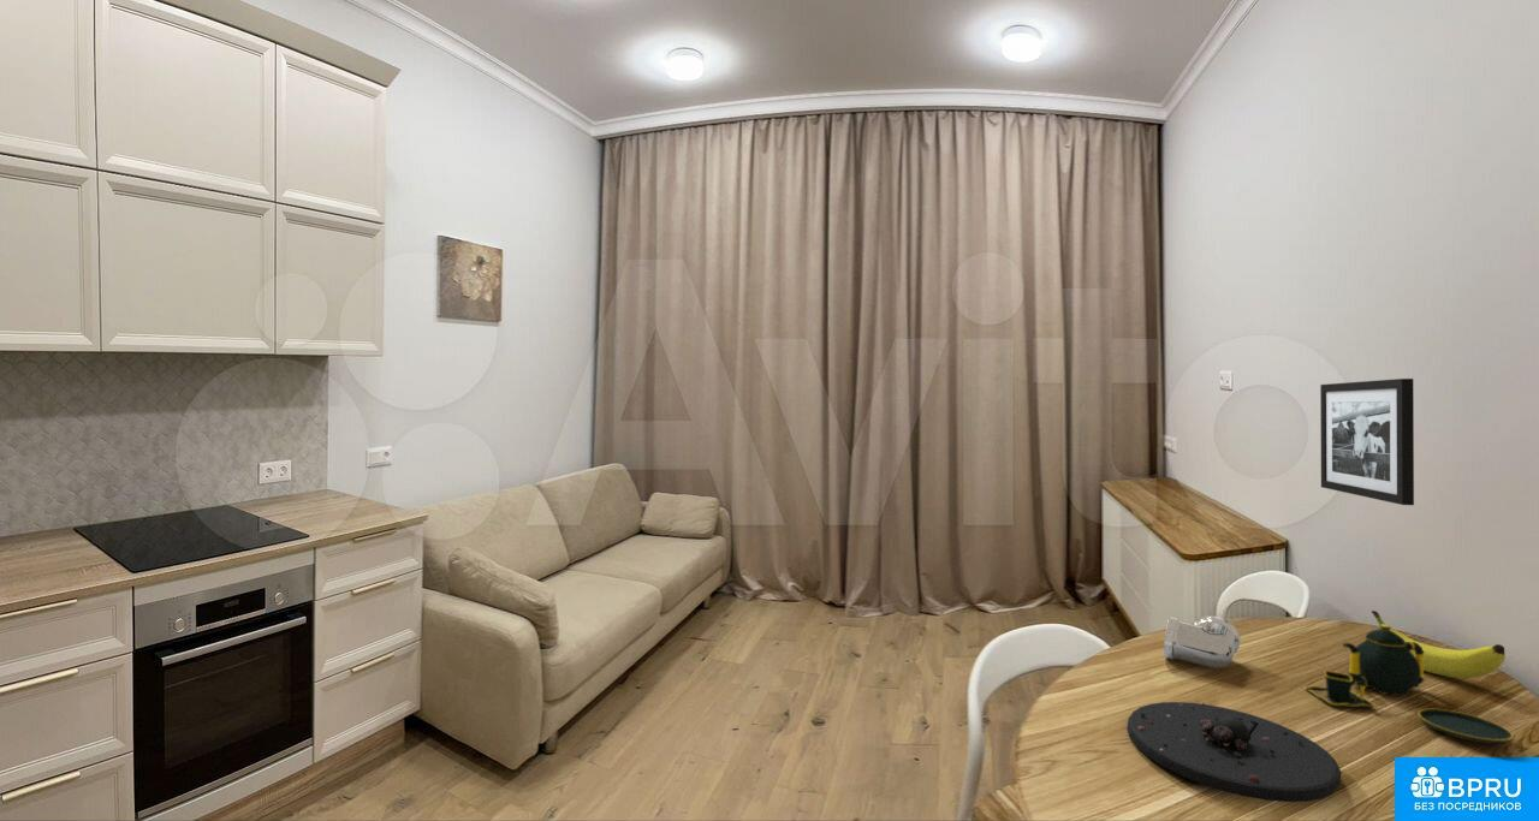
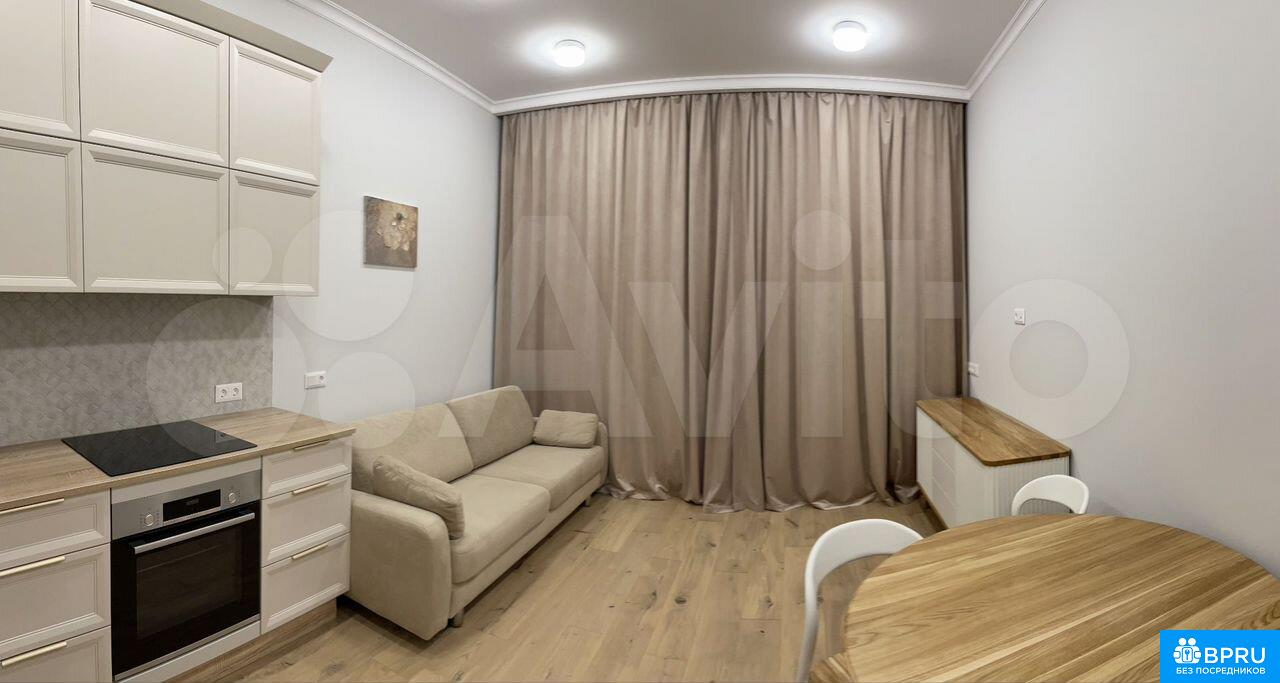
- teapot [1303,624,1514,745]
- plate [1125,701,1342,803]
- fruit [1371,609,1507,679]
- picture frame [1319,377,1415,506]
- pipe fitting [1163,614,1241,670]
